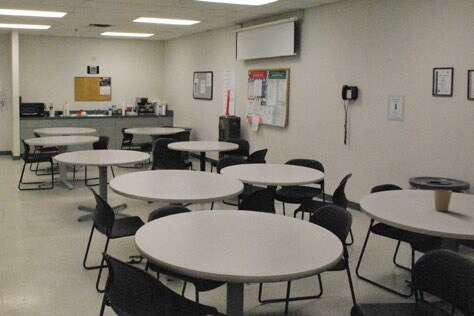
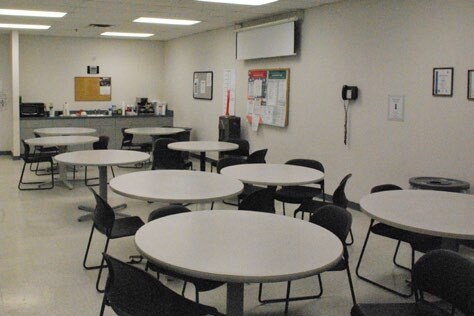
- paper cup [432,188,453,212]
